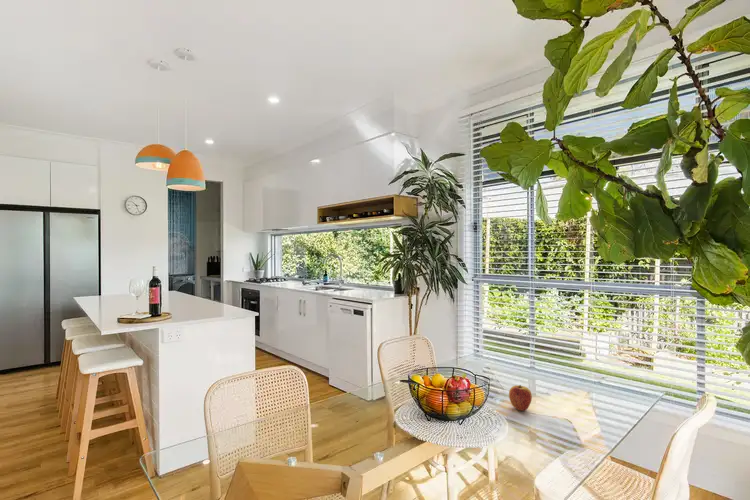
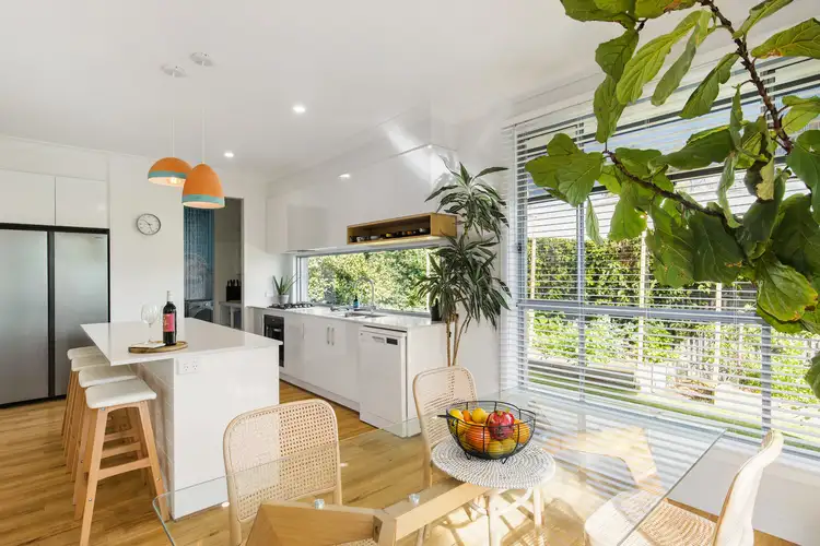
- apple [508,384,533,412]
